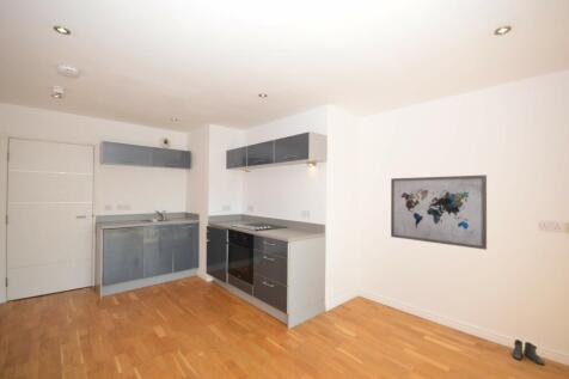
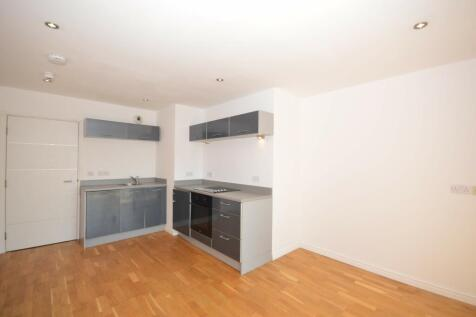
- wall art [390,173,488,251]
- boots [510,338,545,366]
